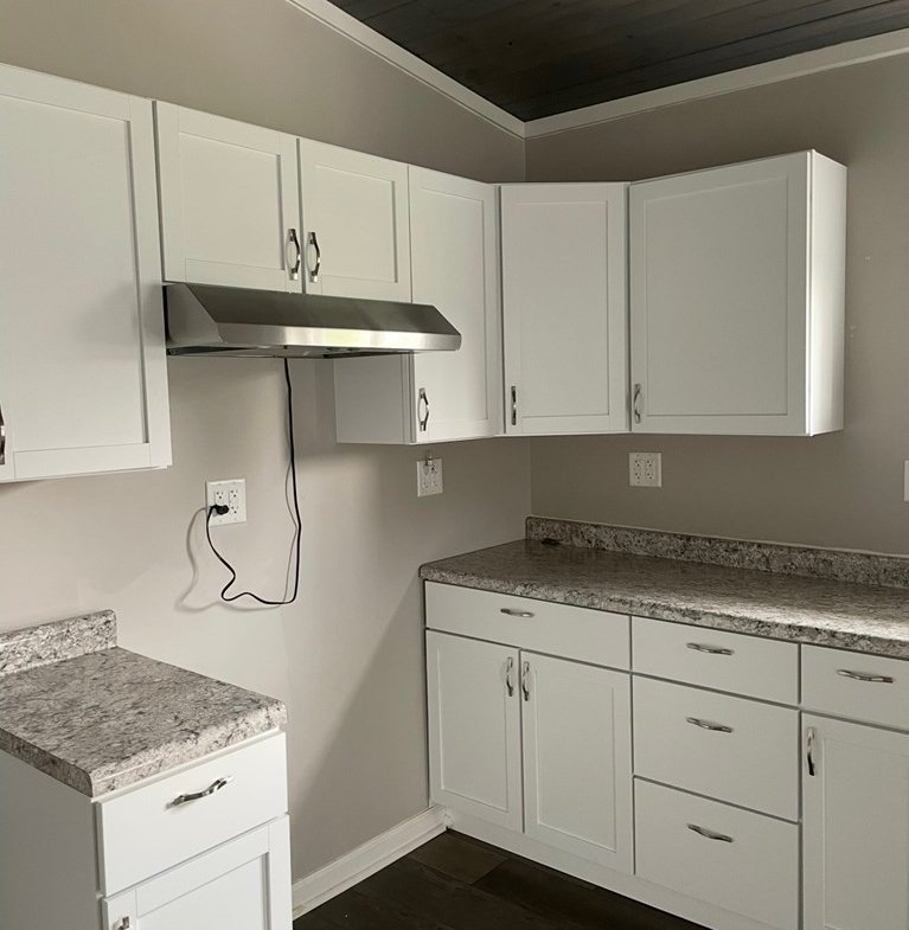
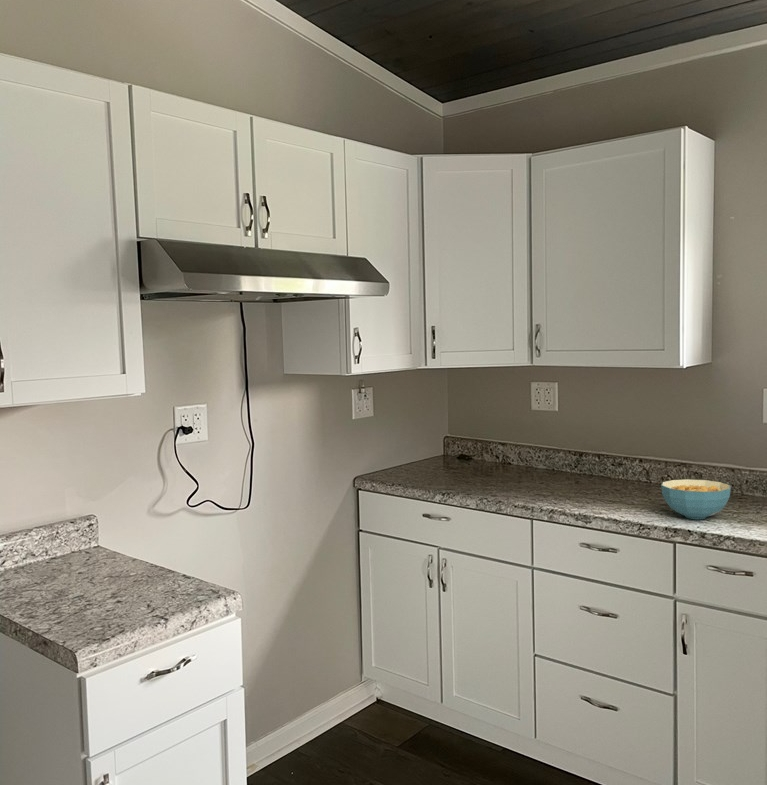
+ cereal bowl [660,478,732,520]
